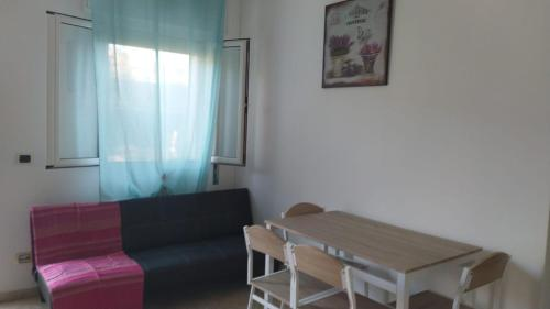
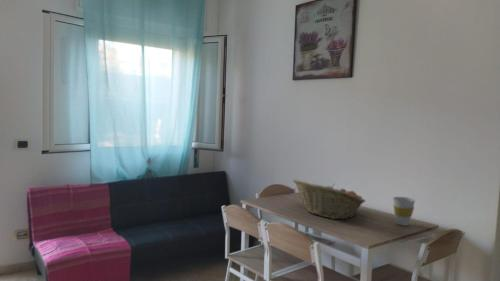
+ cup [392,196,416,227]
+ fruit basket [292,178,366,220]
